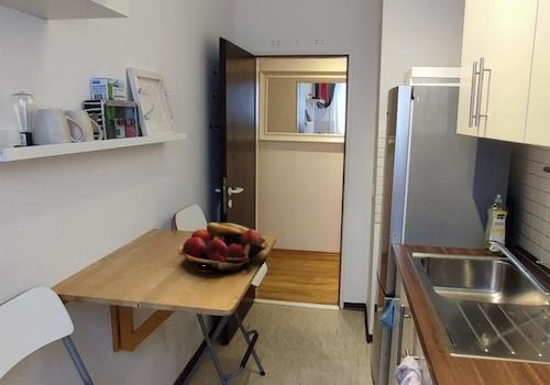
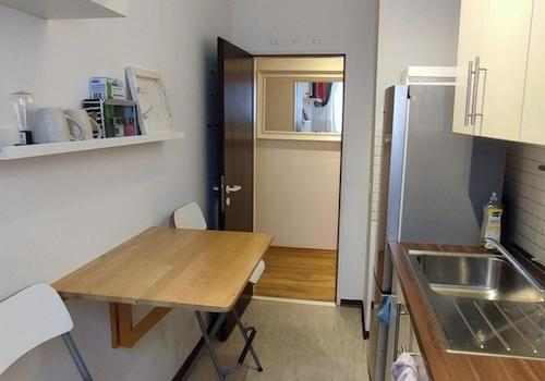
- fruit basket [177,222,270,274]
